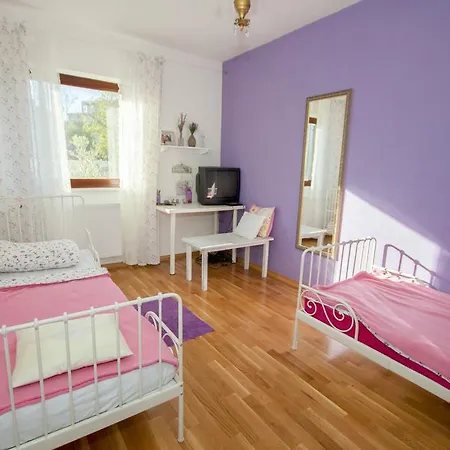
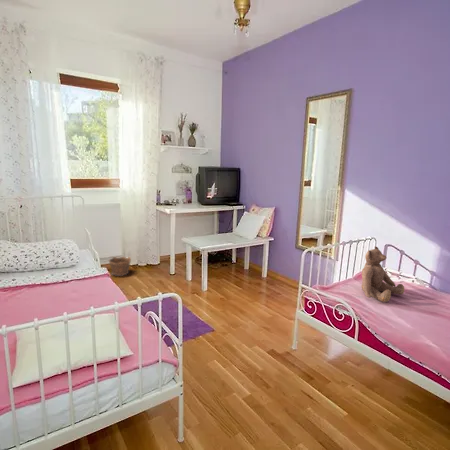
+ clay pot [108,256,132,277]
+ teddy bear [360,245,405,303]
